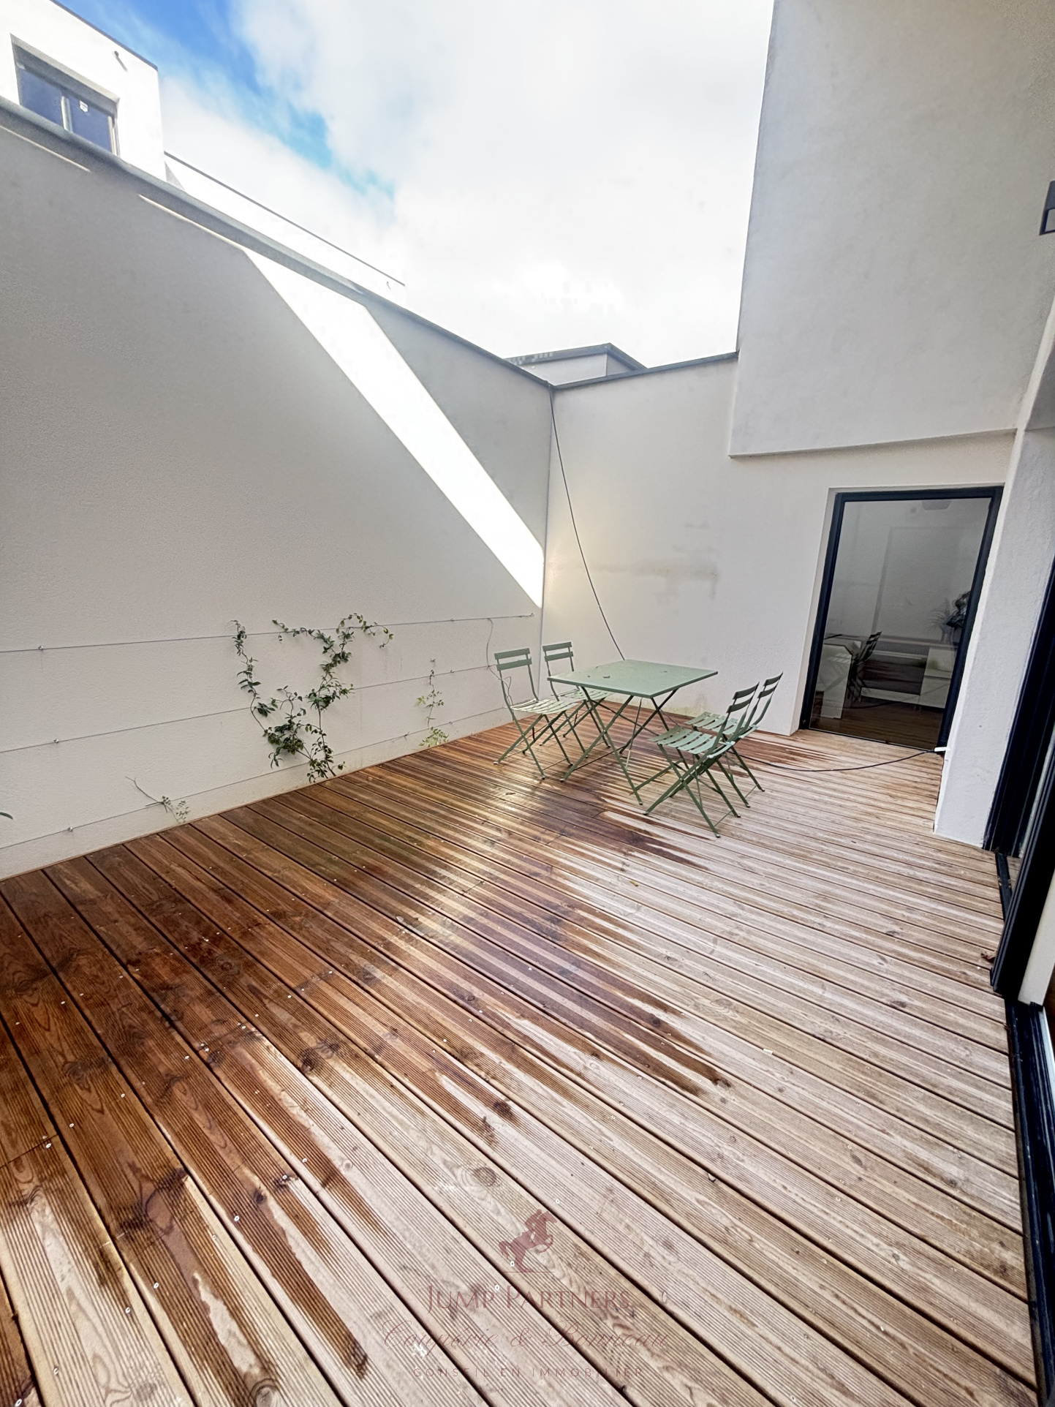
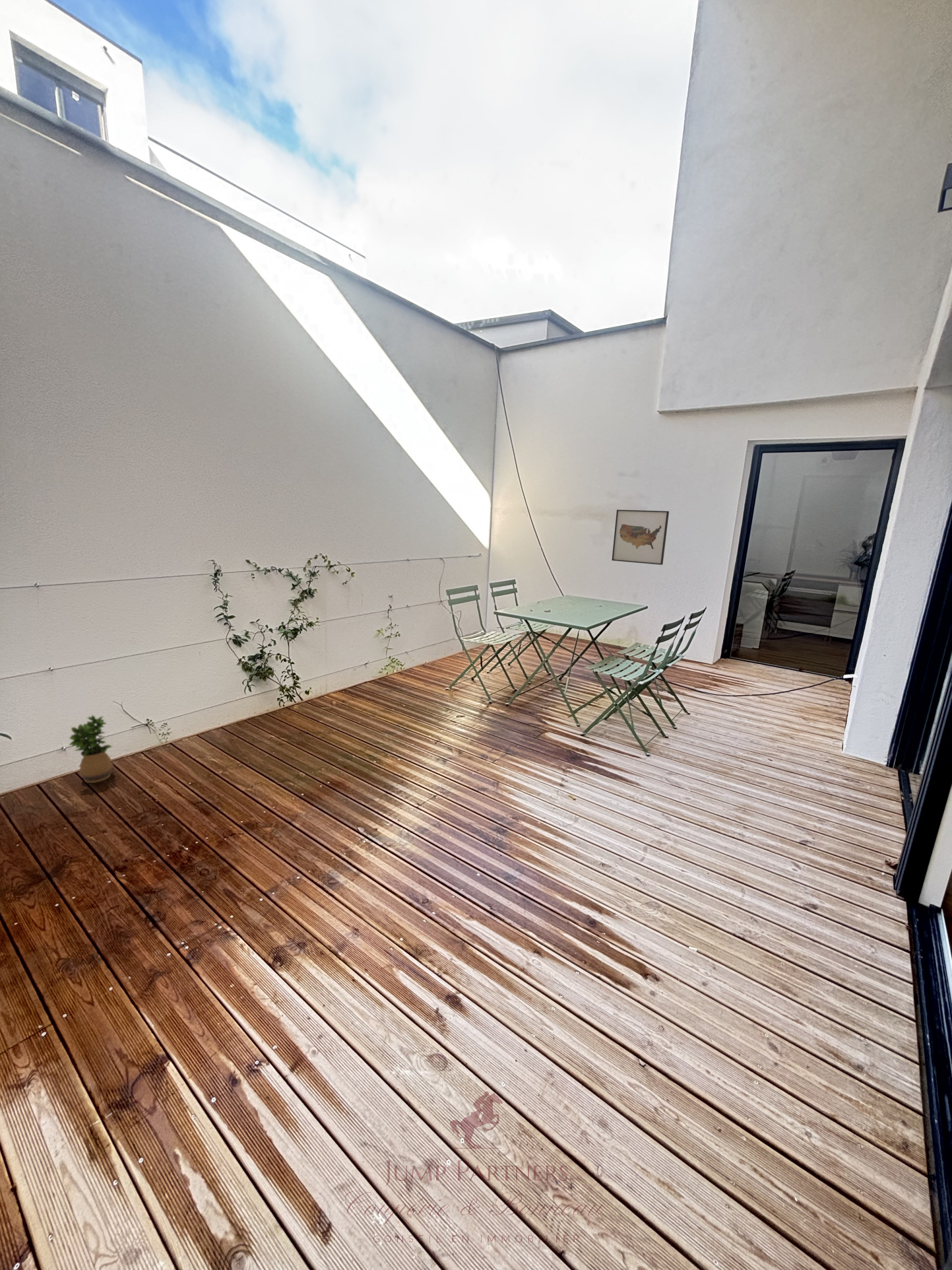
+ potted plant [69,714,113,784]
+ wall art [611,509,670,566]
